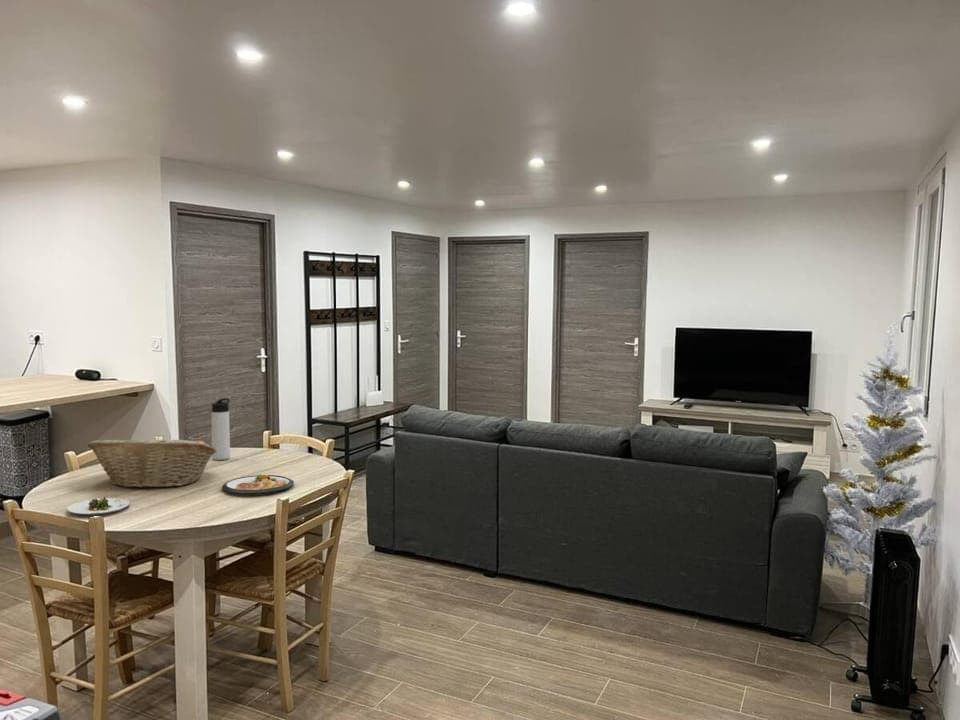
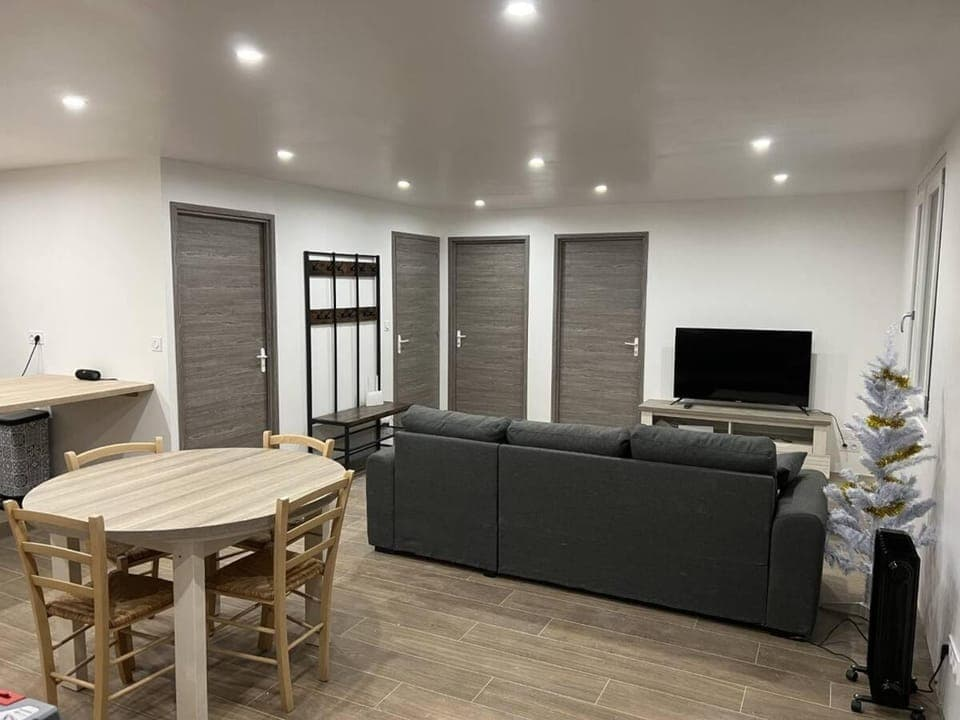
- fruit basket [86,435,217,489]
- salad plate [66,496,131,516]
- dish [221,473,295,496]
- thermos bottle [211,397,231,461]
